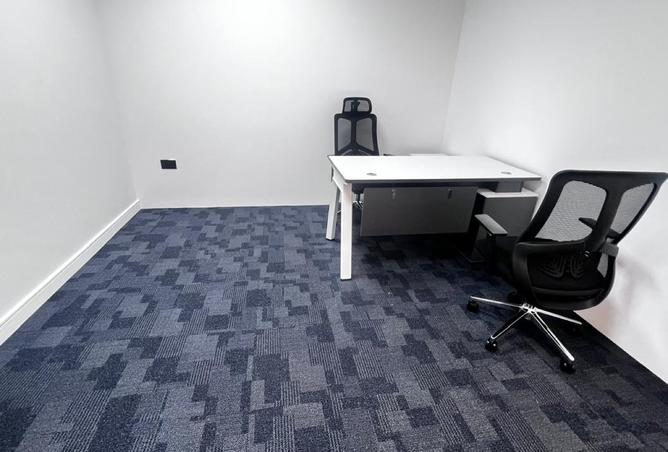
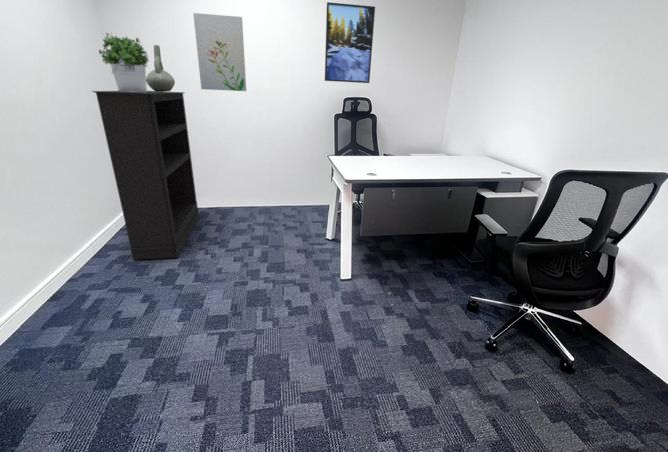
+ decorative vase [146,44,176,92]
+ bookshelf [91,90,200,261]
+ wall art [192,12,247,92]
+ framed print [324,1,376,84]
+ potted plant [98,32,150,93]
